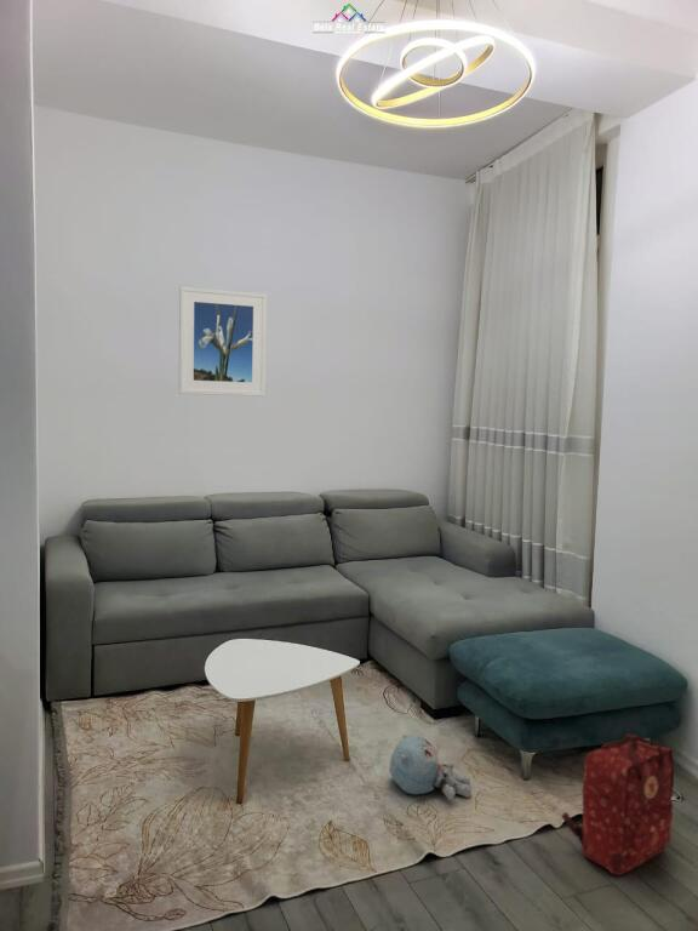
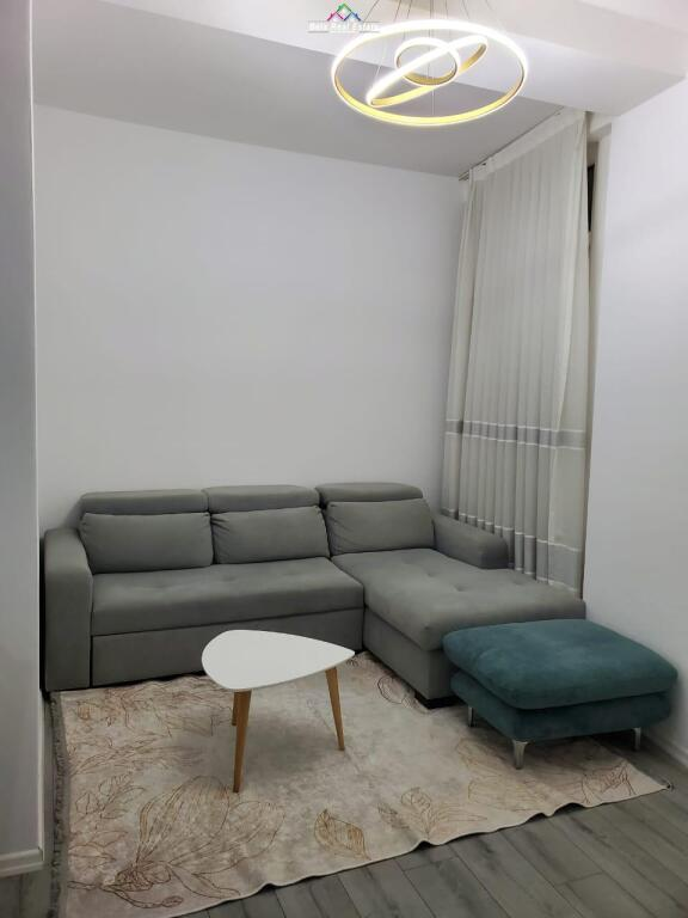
- plush toy [389,733,473,801]
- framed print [178,285,268,398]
- backpack [561,732,675,876]
